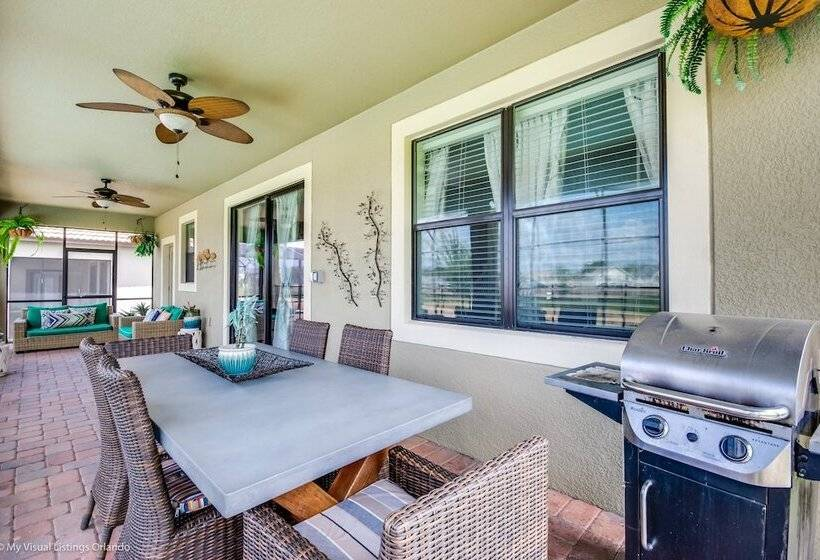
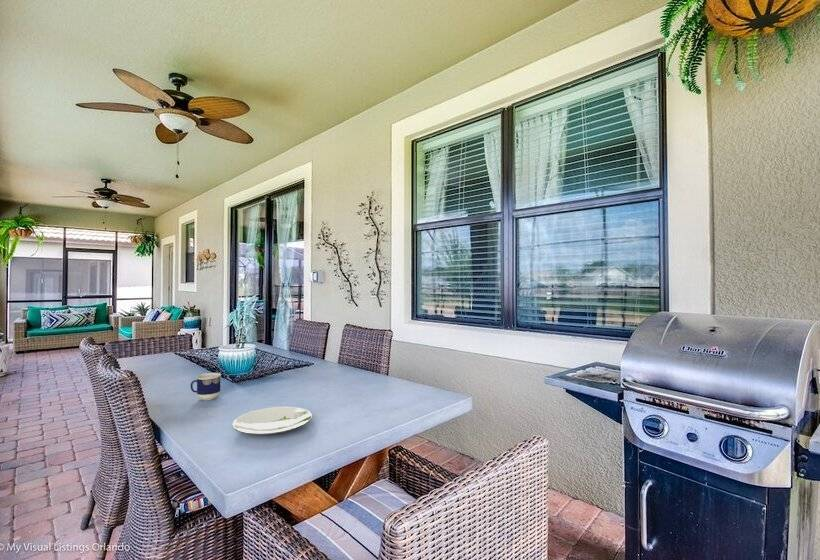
+ cup [190,372,222,401]
+ plate [231,406,313,436]
